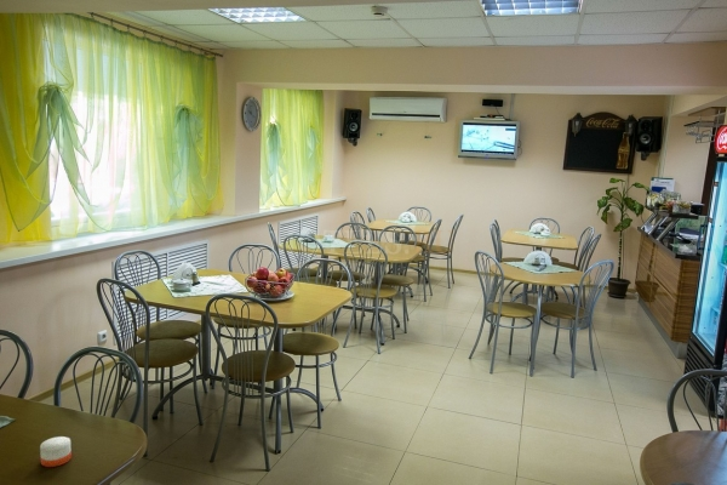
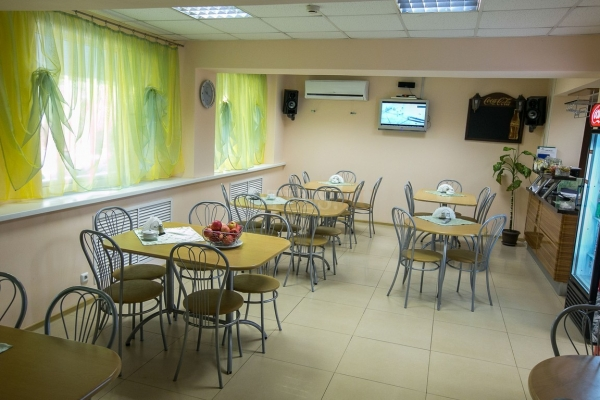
- candle [39,435,73,468]
